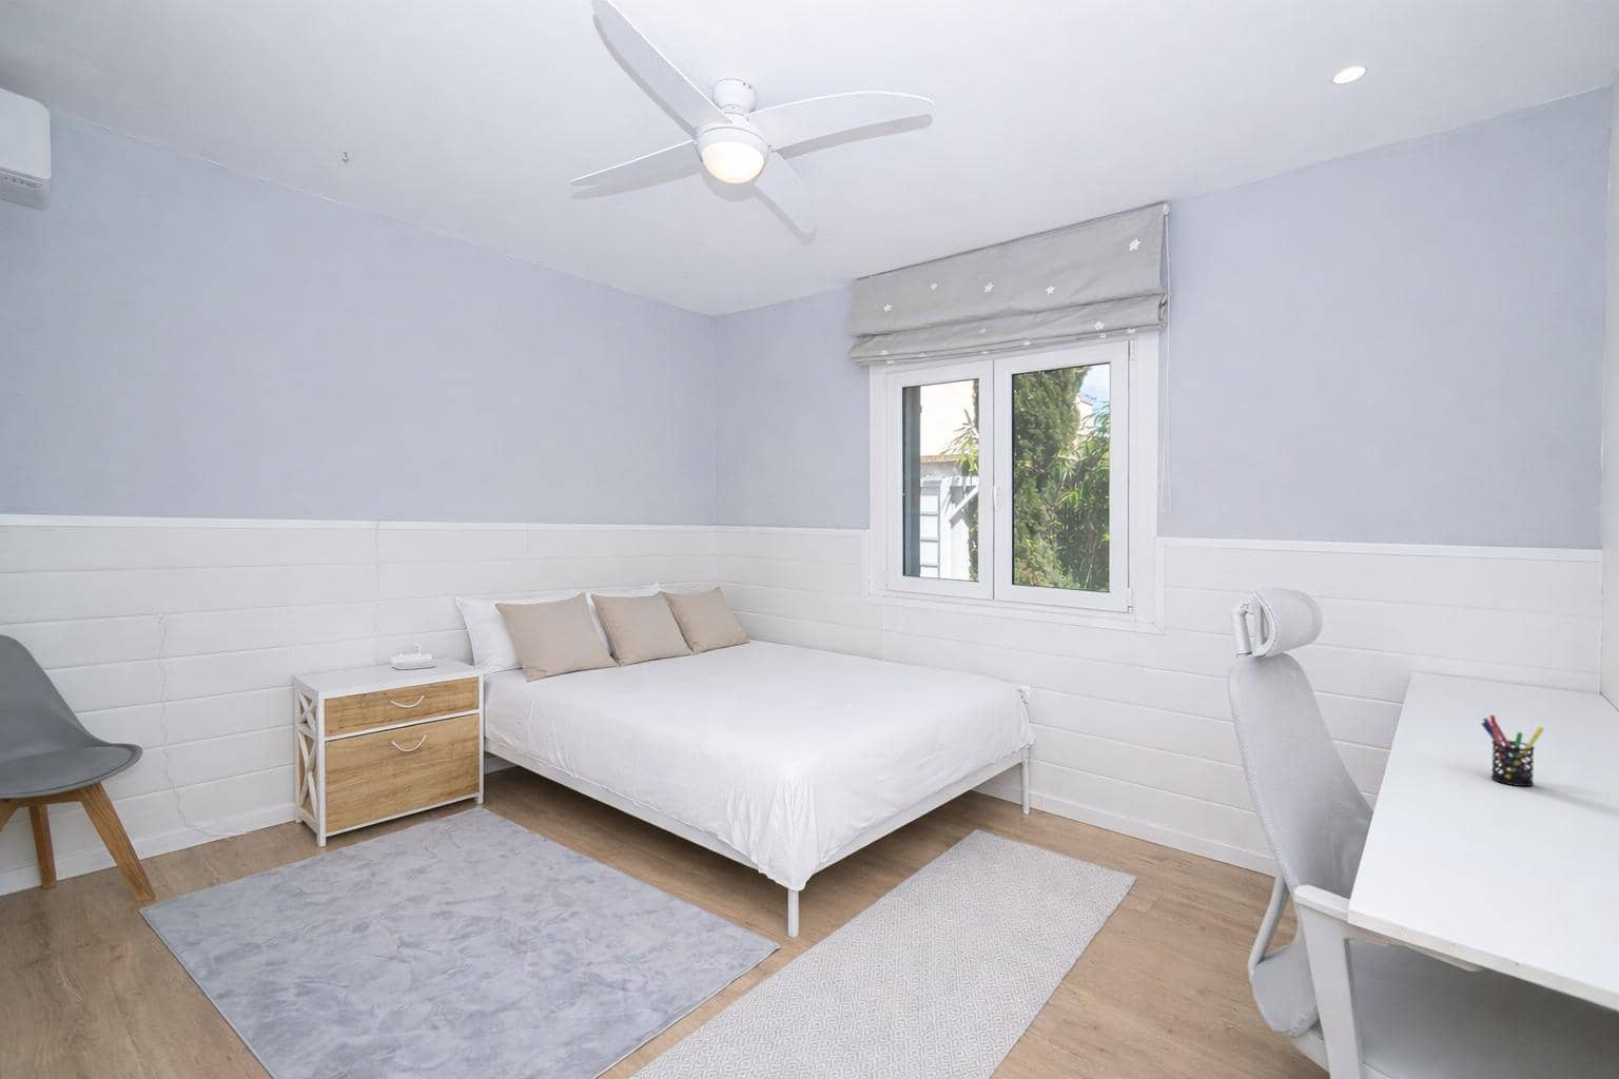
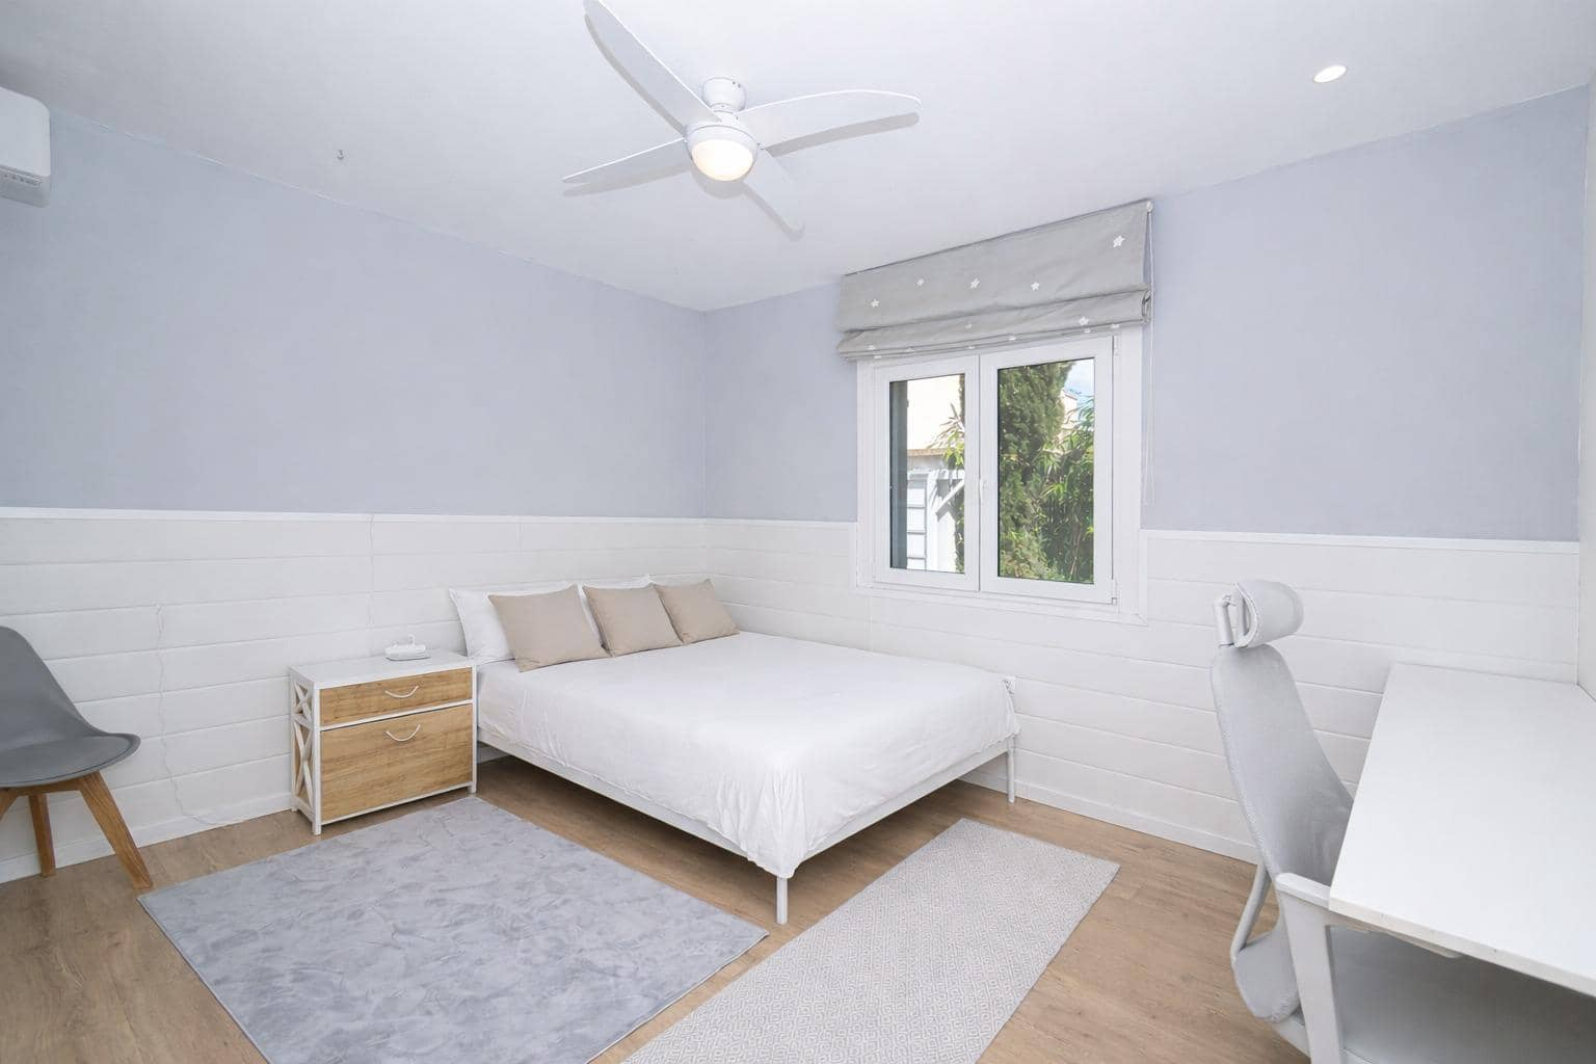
- pen holder [1480,714,1546,788]
